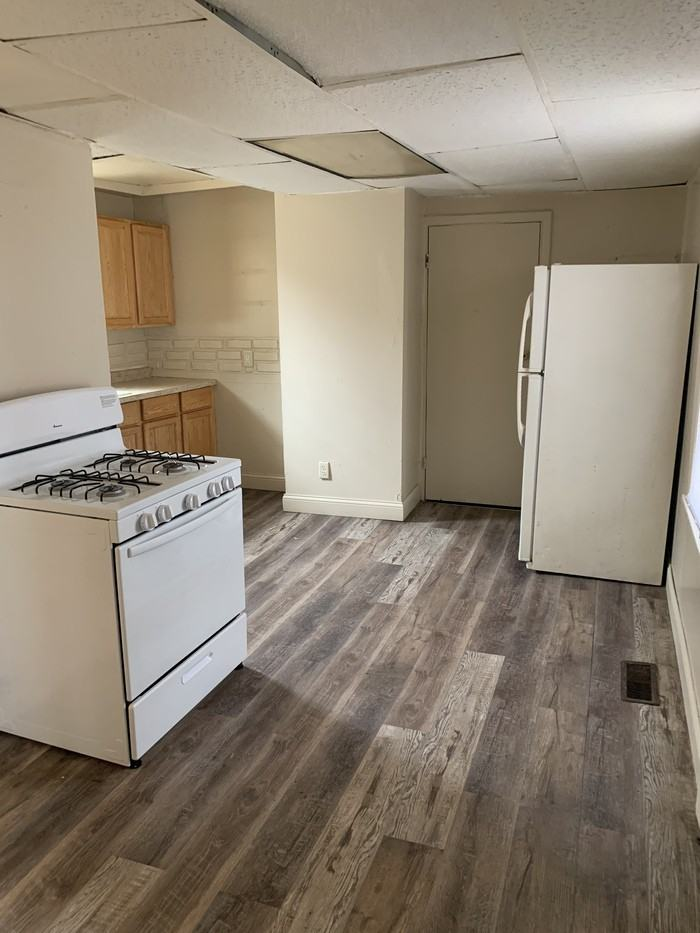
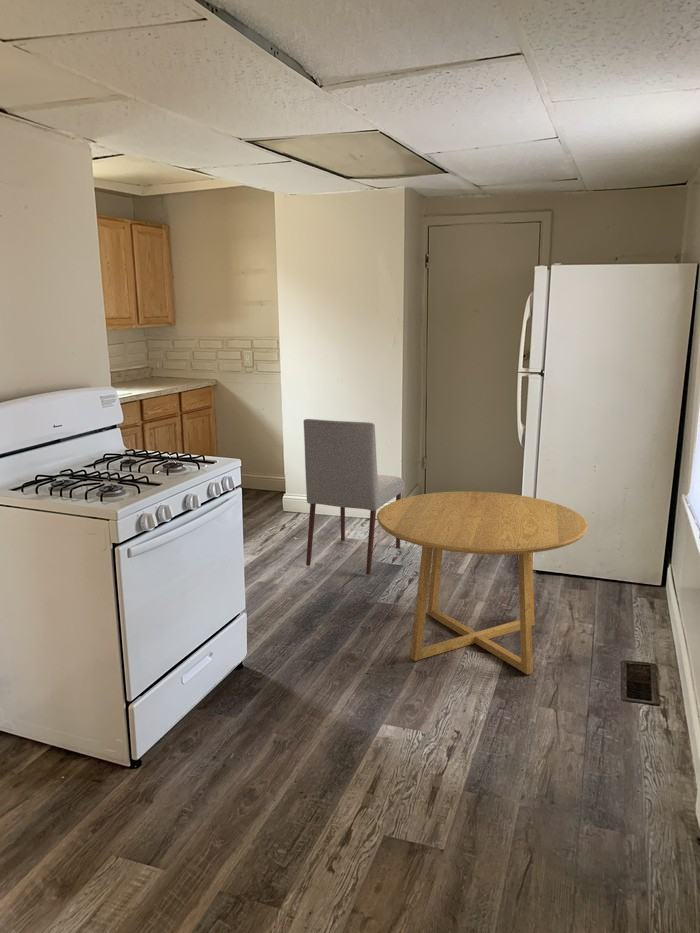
+ chair [303,418,406,576]
+ round table [376,490,589,676]
